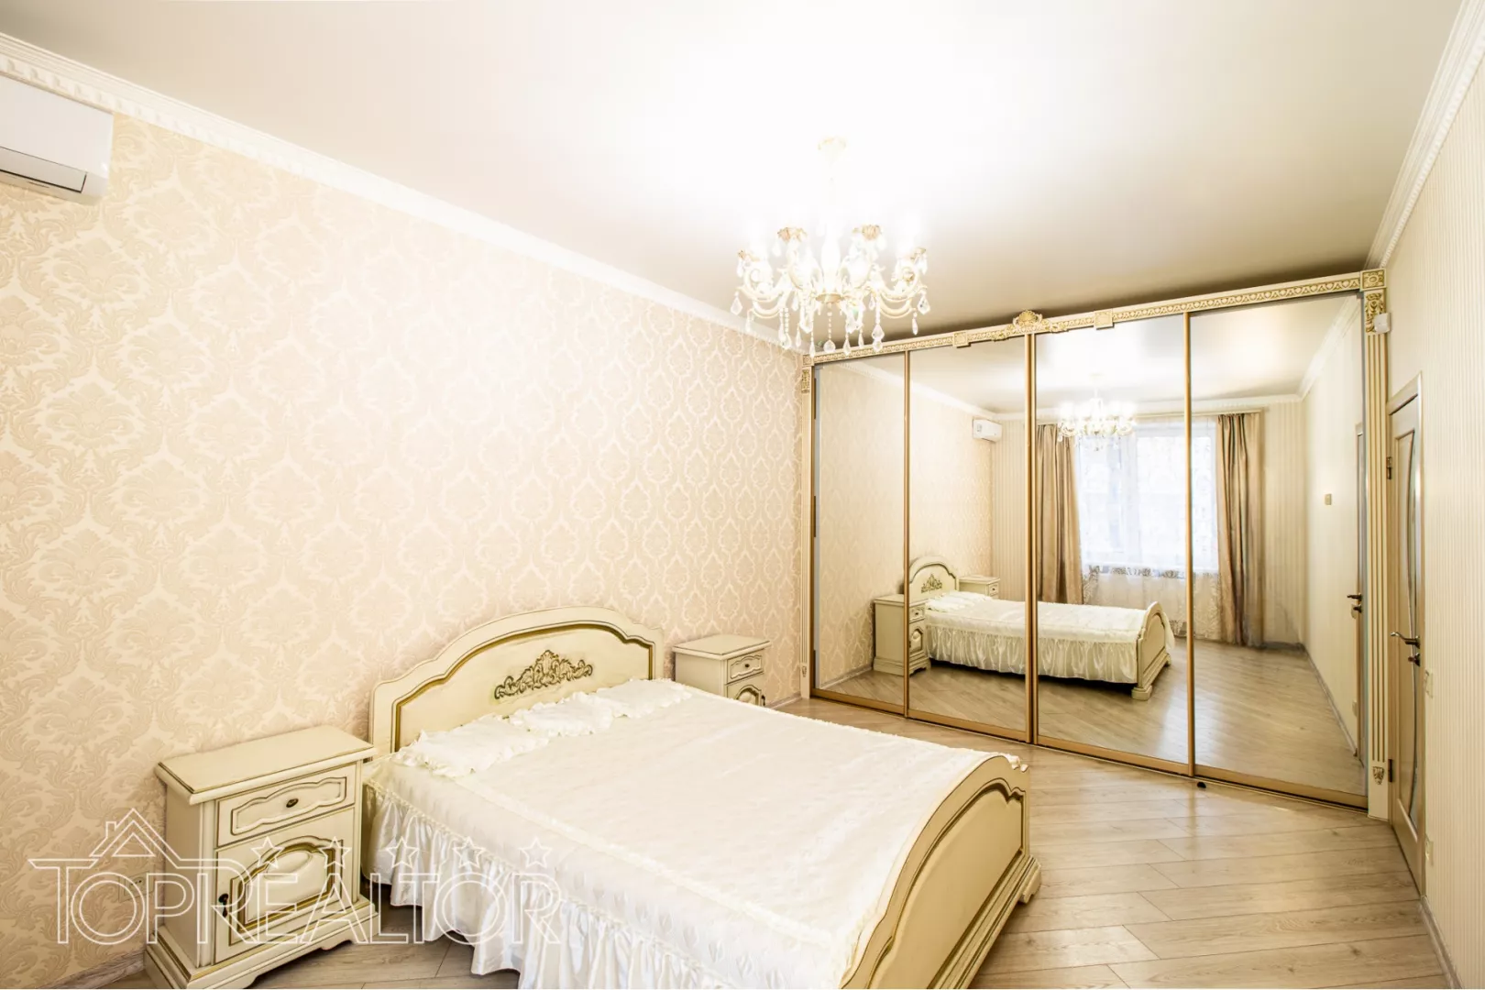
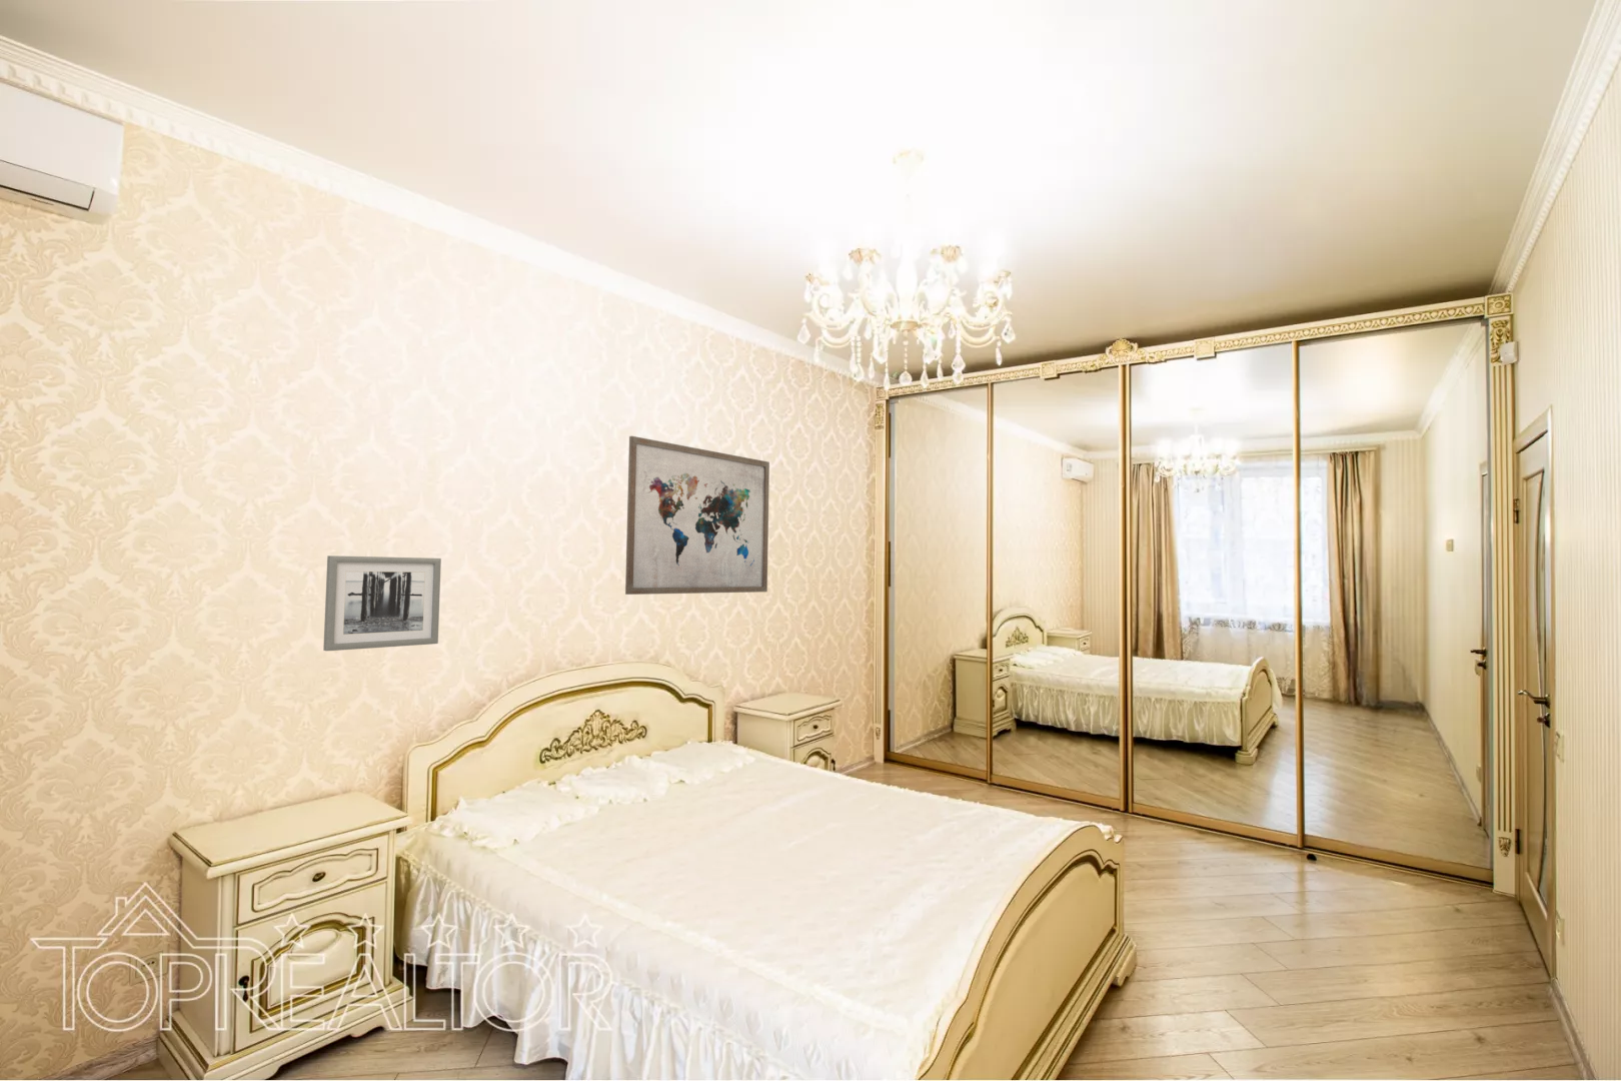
+ wall art [322,555,443,651]
+ wall art [625,436,771,596]
